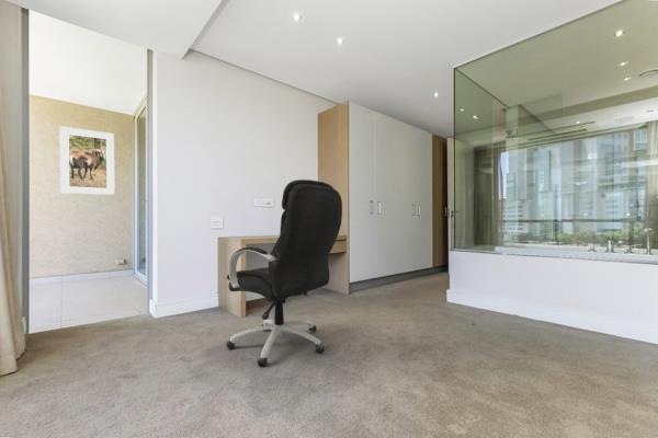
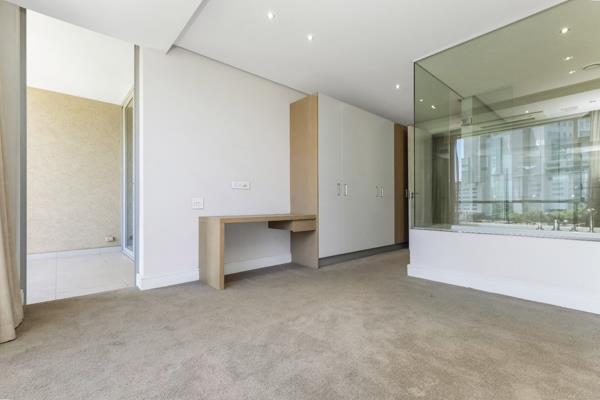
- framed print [58,125,116,196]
- office chair [225,178,343,368]
